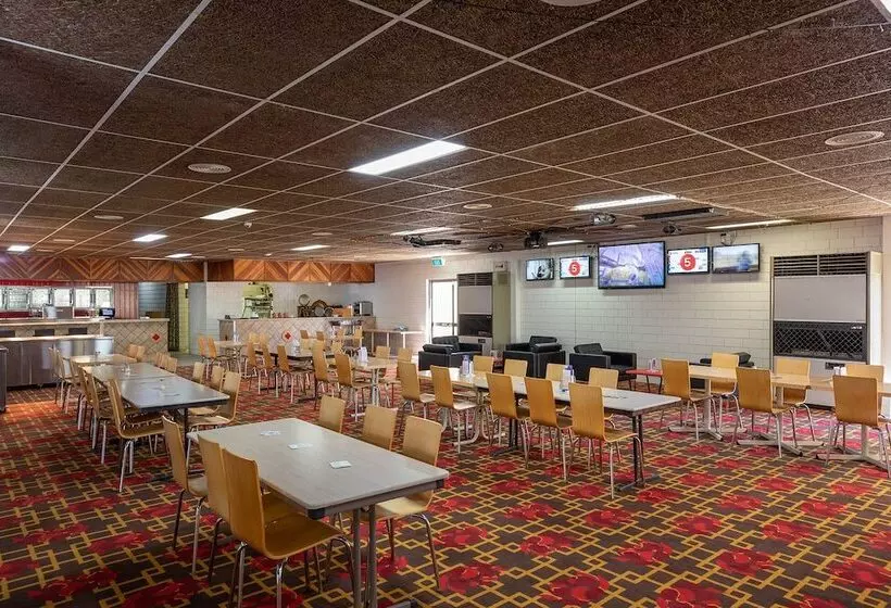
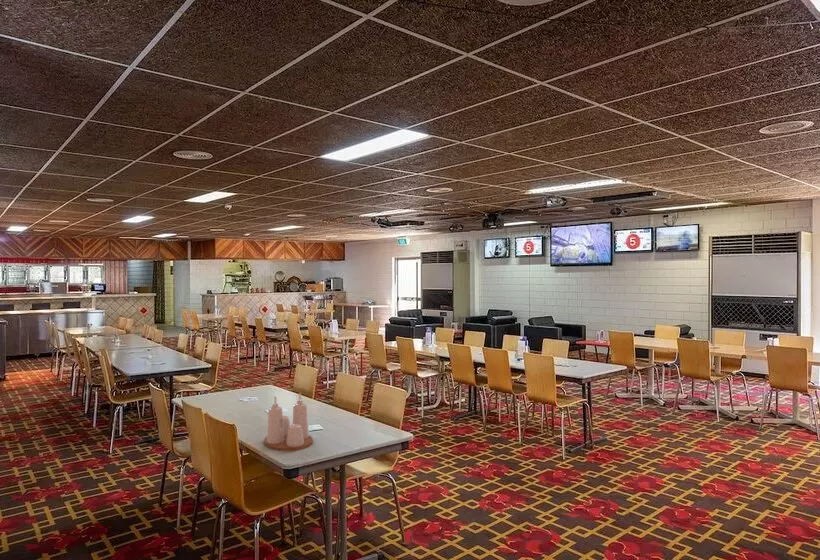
+ condiment set [263,392,314,452]
